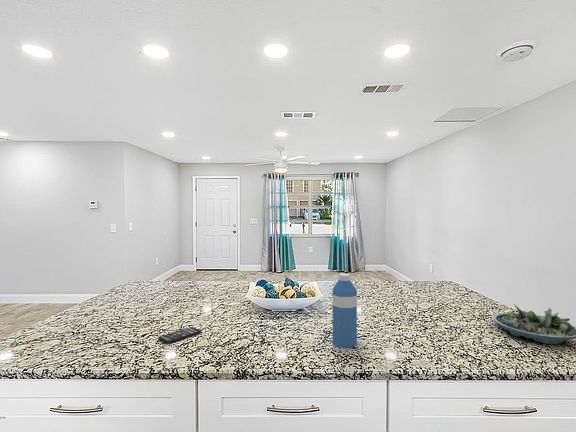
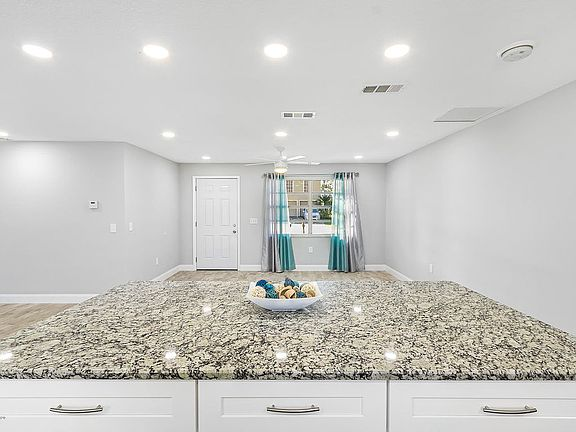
- water bottle [332,273,358,348]
- succulent planter [492,303,576,345]
- smartphone [158,326,202,344]
